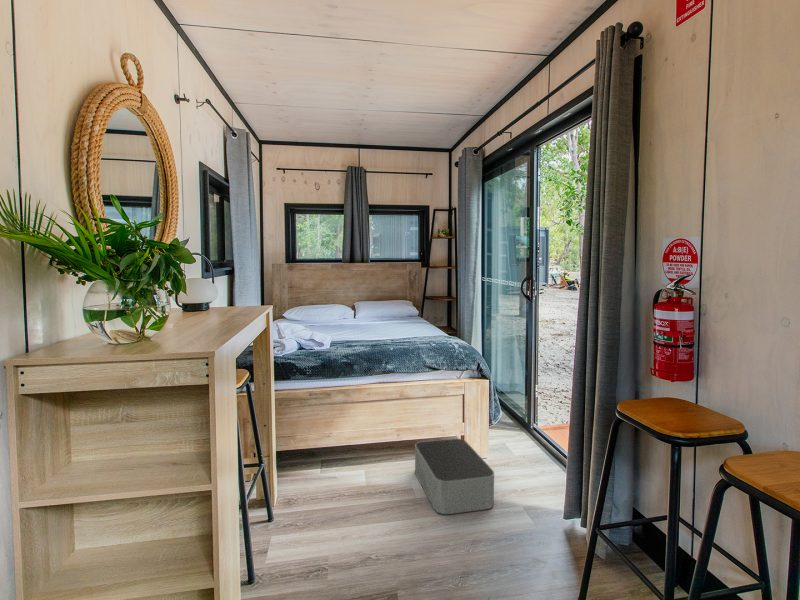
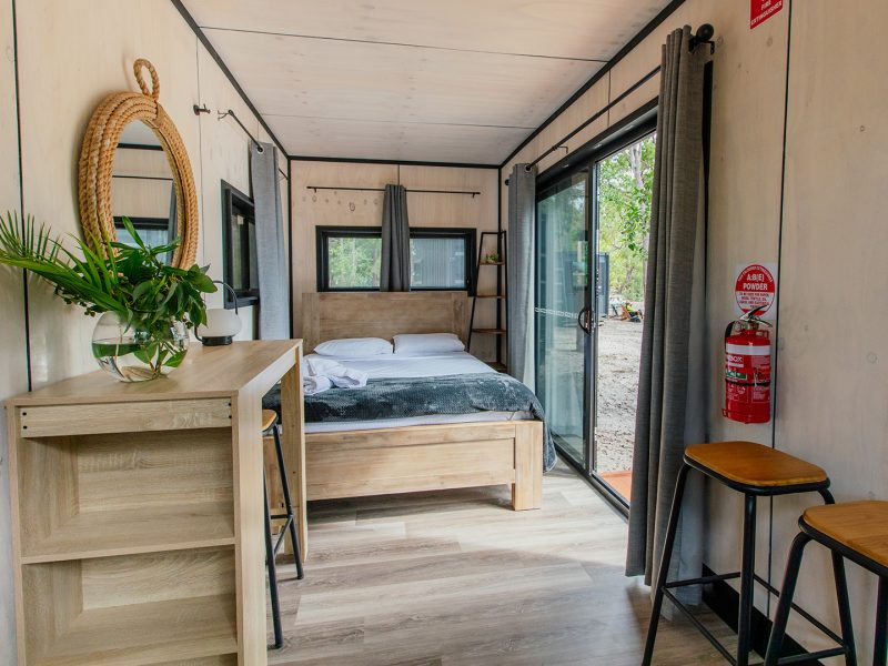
- storage bin [414,438,495,515]
